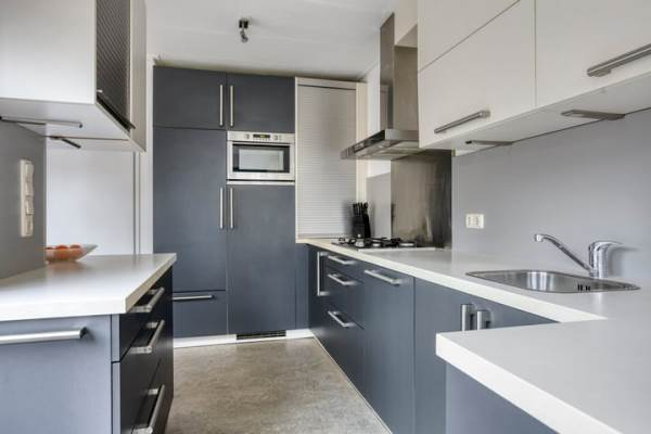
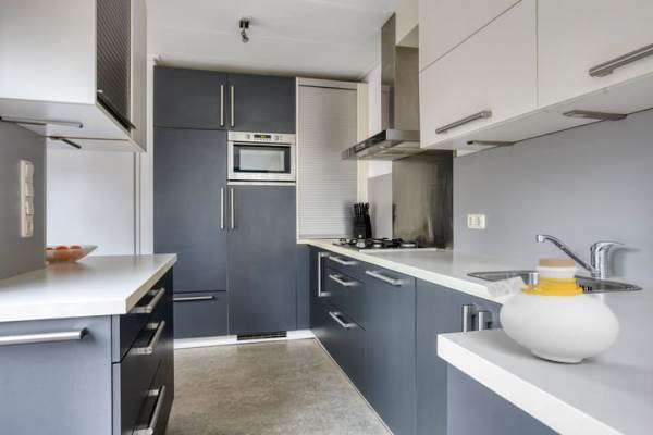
+ bottle [483,257,620,364]
